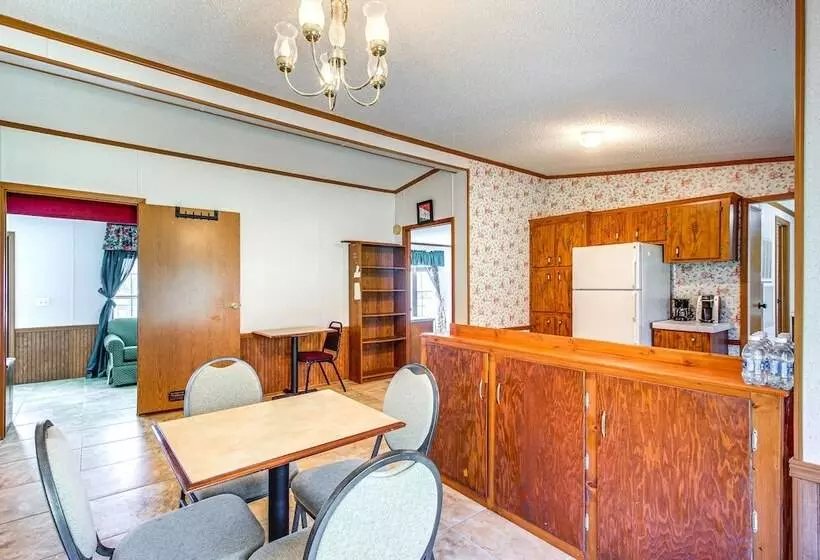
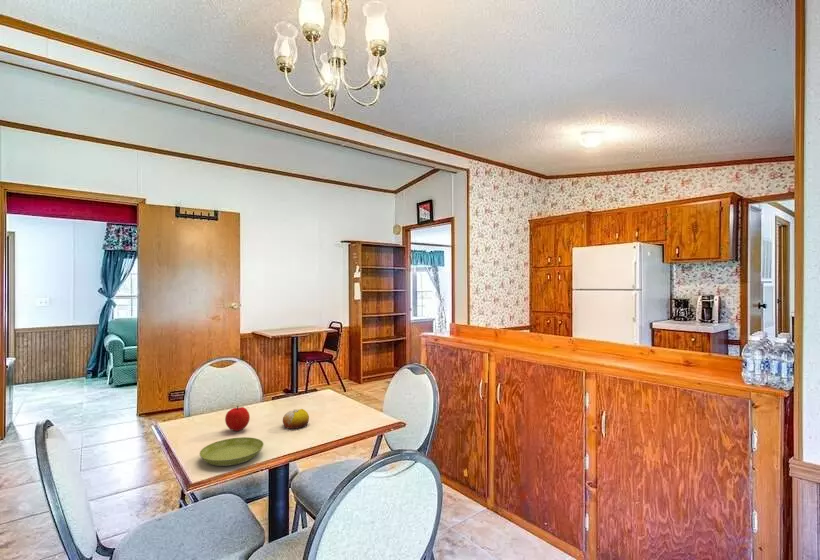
+ fruit [282,408,310,430]
+ fruit [224,405,251,432]
+ saucer [199,436,265,467]
